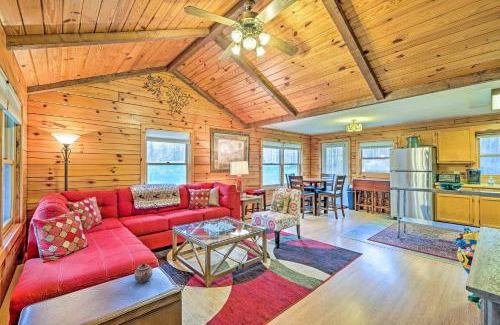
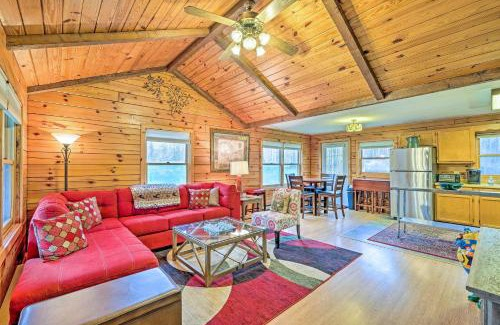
- teapot [133,262,153,284]
